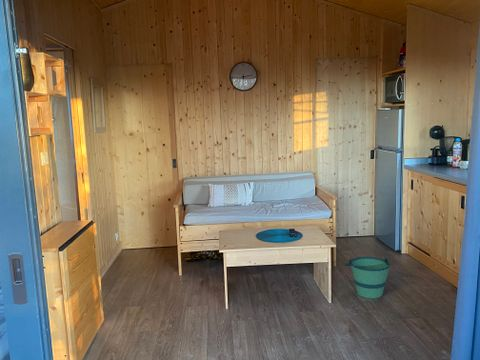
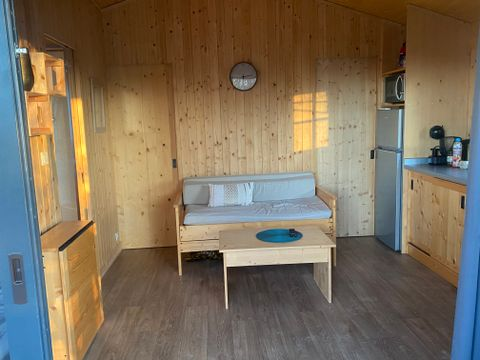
- bucket [344,256,391,299]
